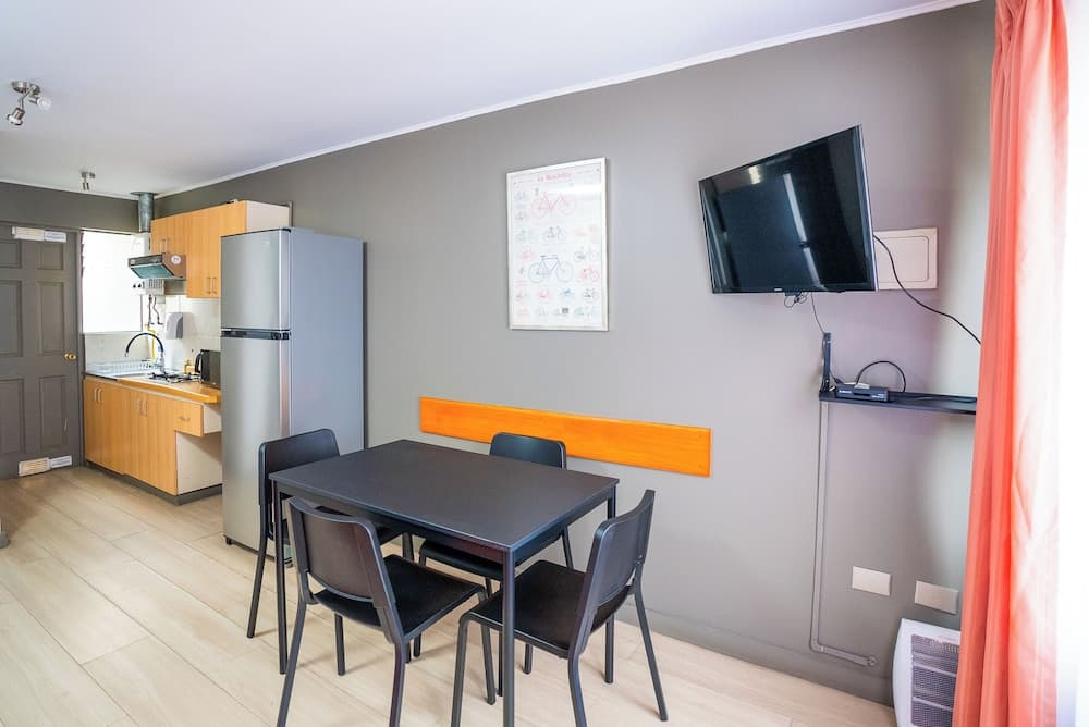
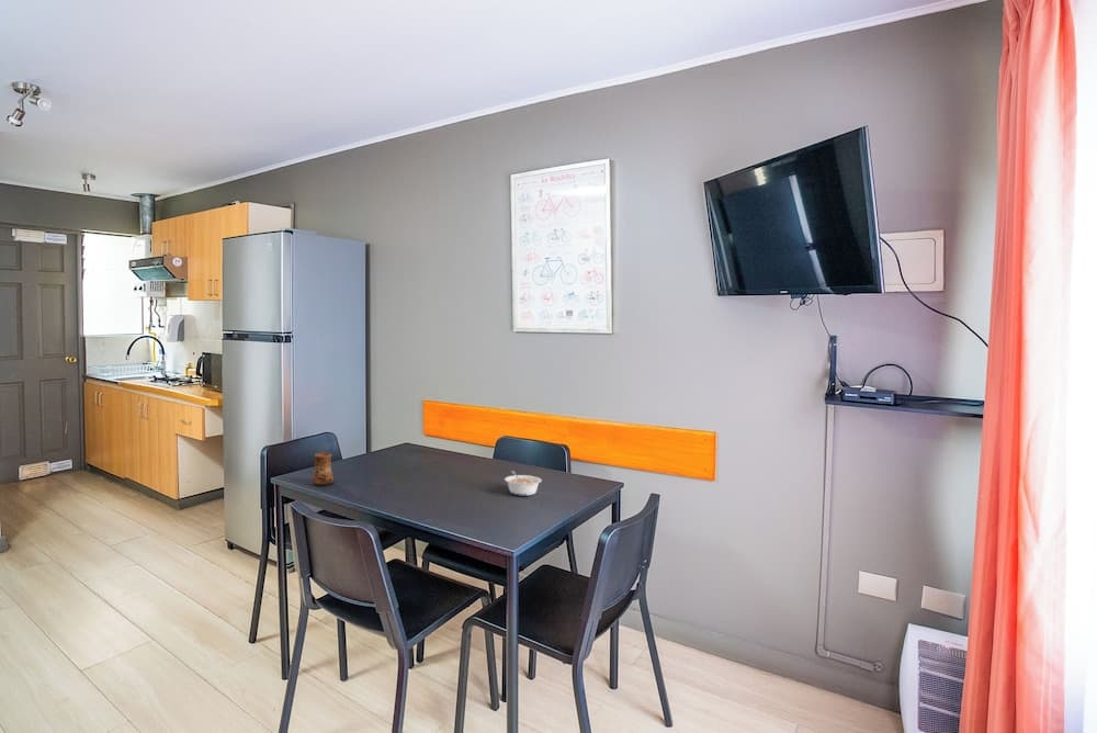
+ cup [312,452,335,486]
+ legume [504,470,543,497]
